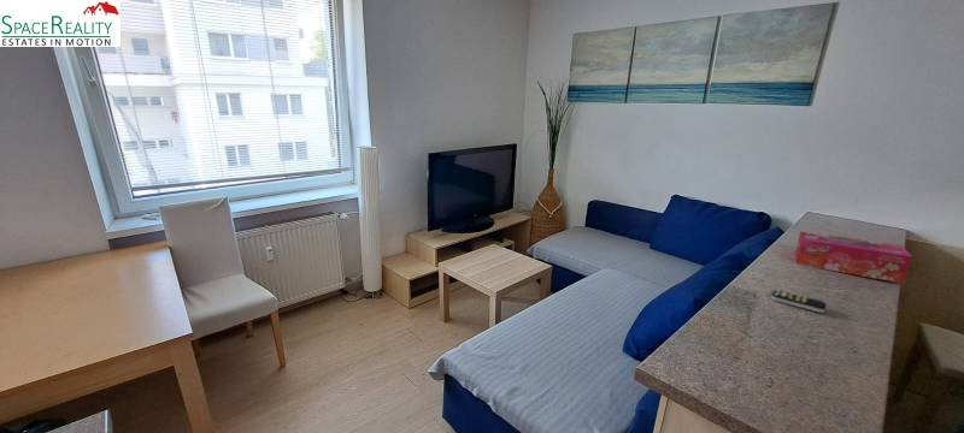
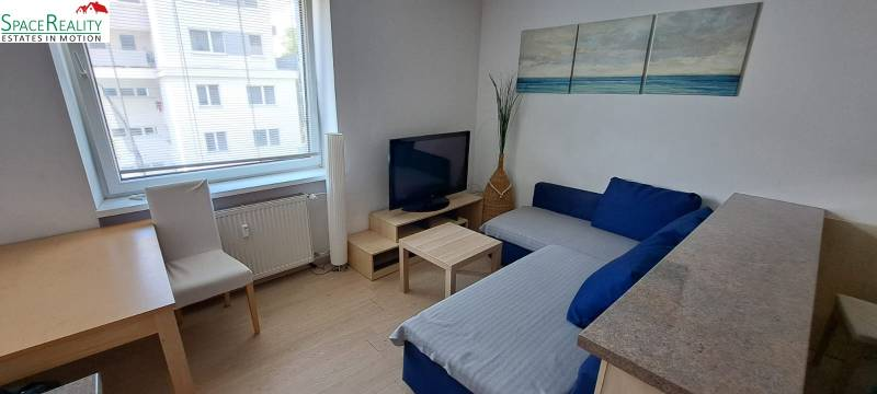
- remote control [770,289,828,314]
- tissue box [794,230,913,285]
